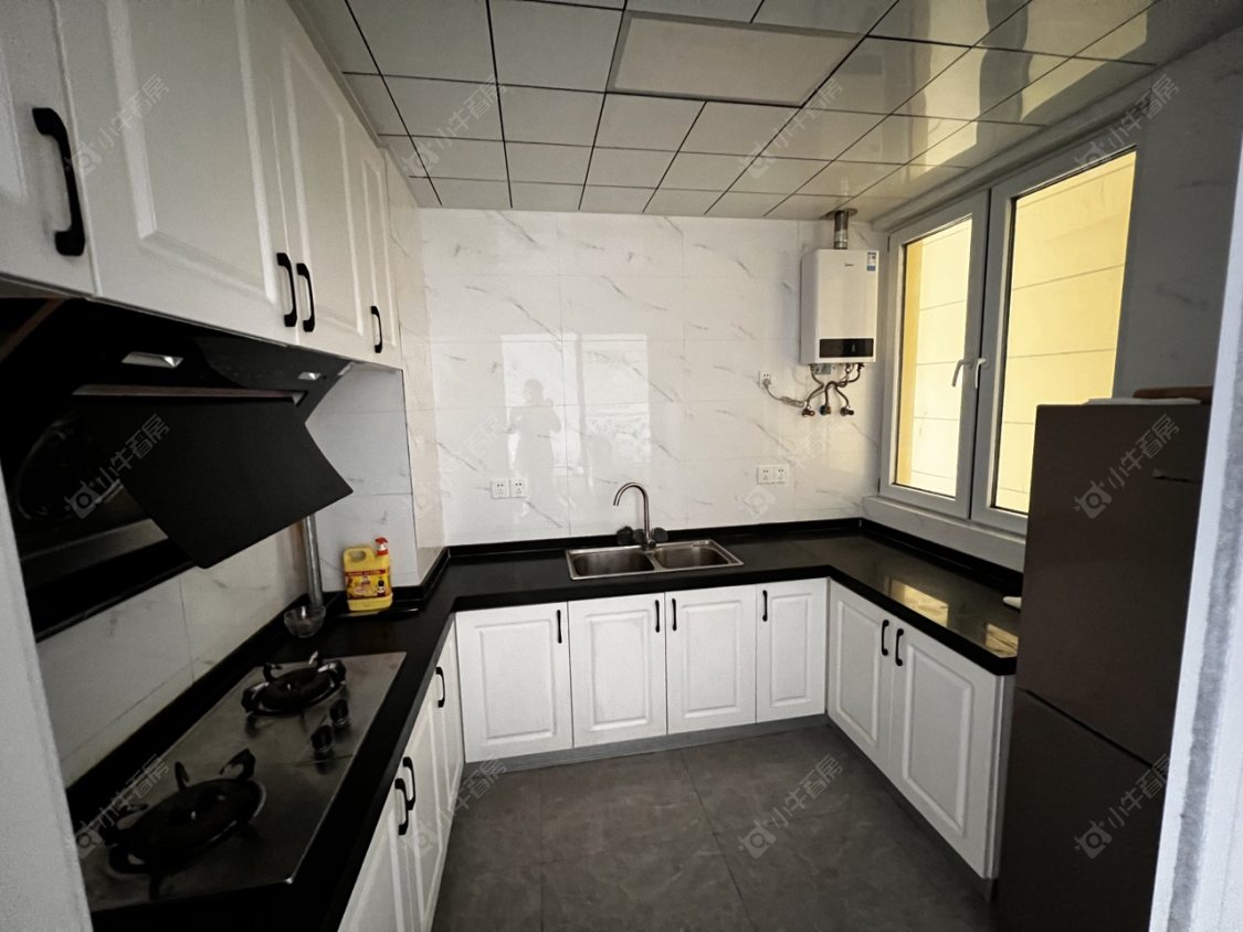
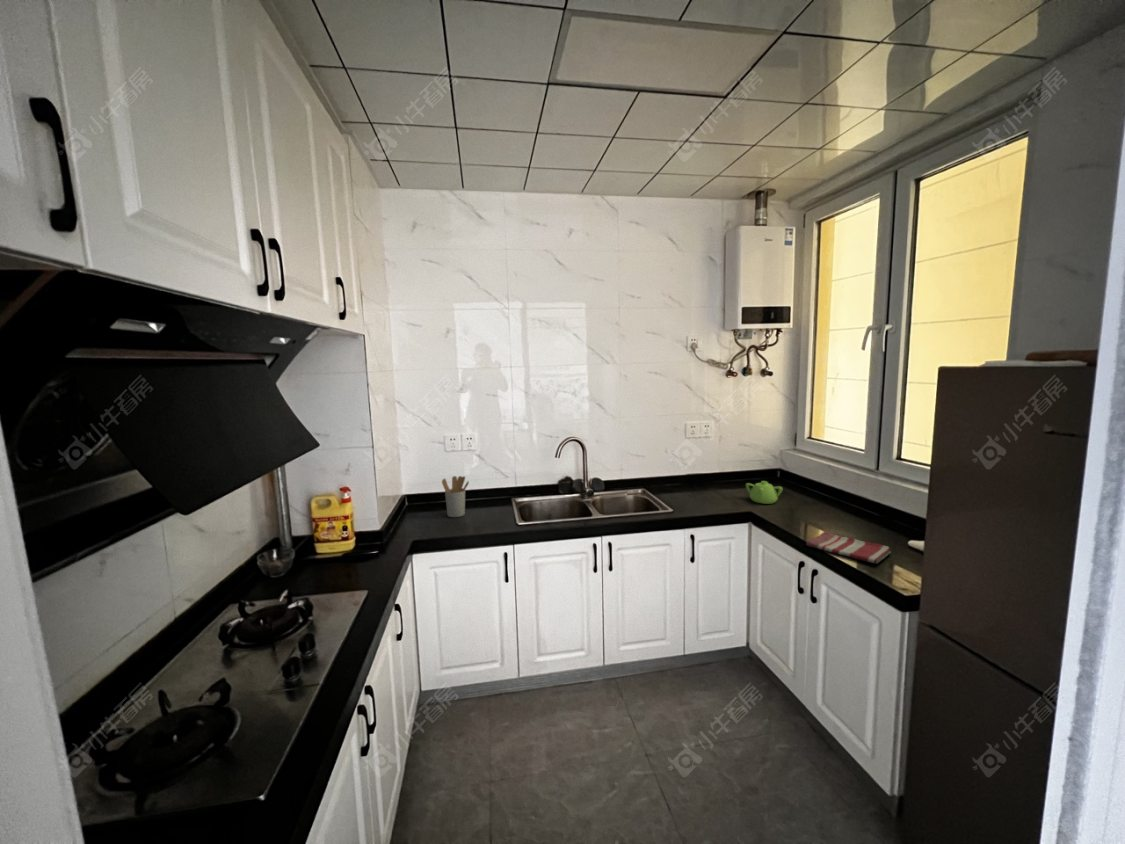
+ dish towel [805,530,892,565]
+ teapot [745,480,783,505]
+ utensil holder [441,475,470,518]
